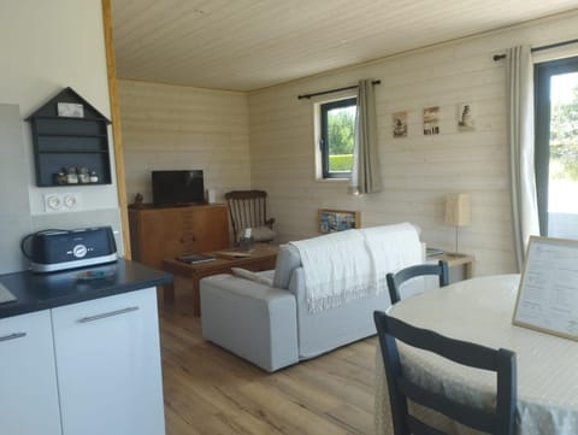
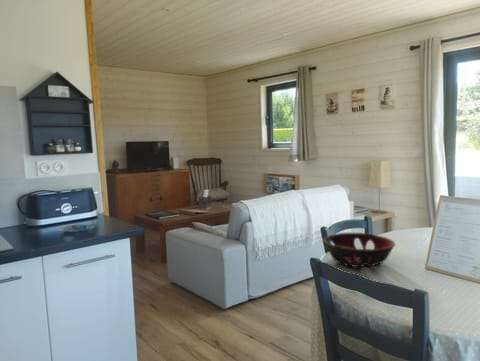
+ decorative bowl [322,232,396,268]
